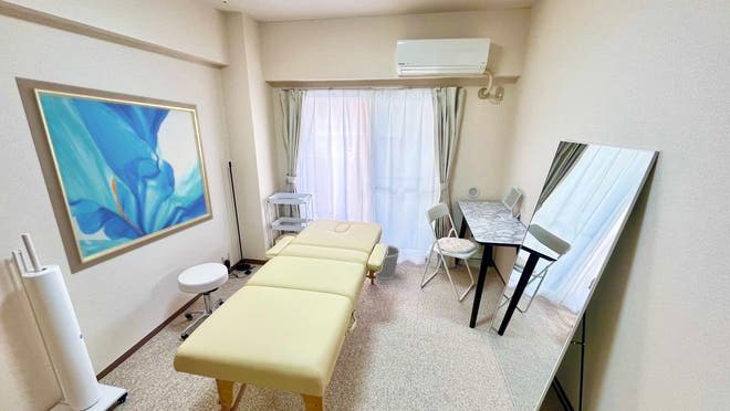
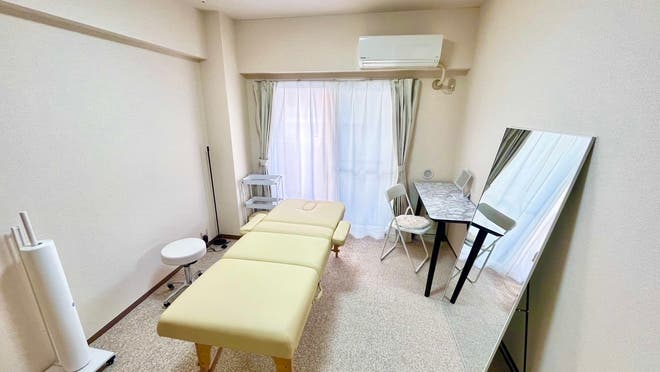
- wastebasket [375,244,400,281]
- wall art [13,76,215,275]
